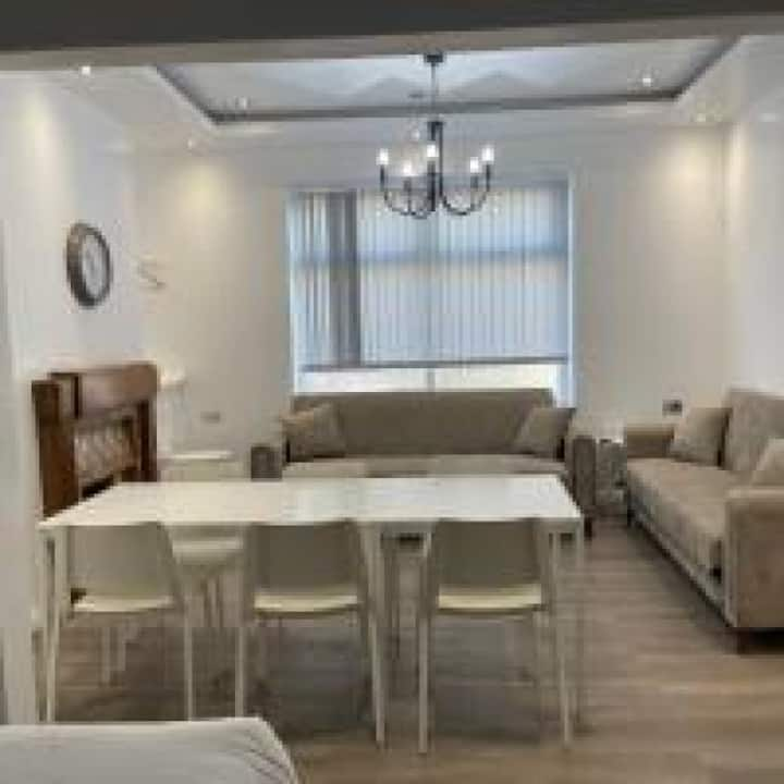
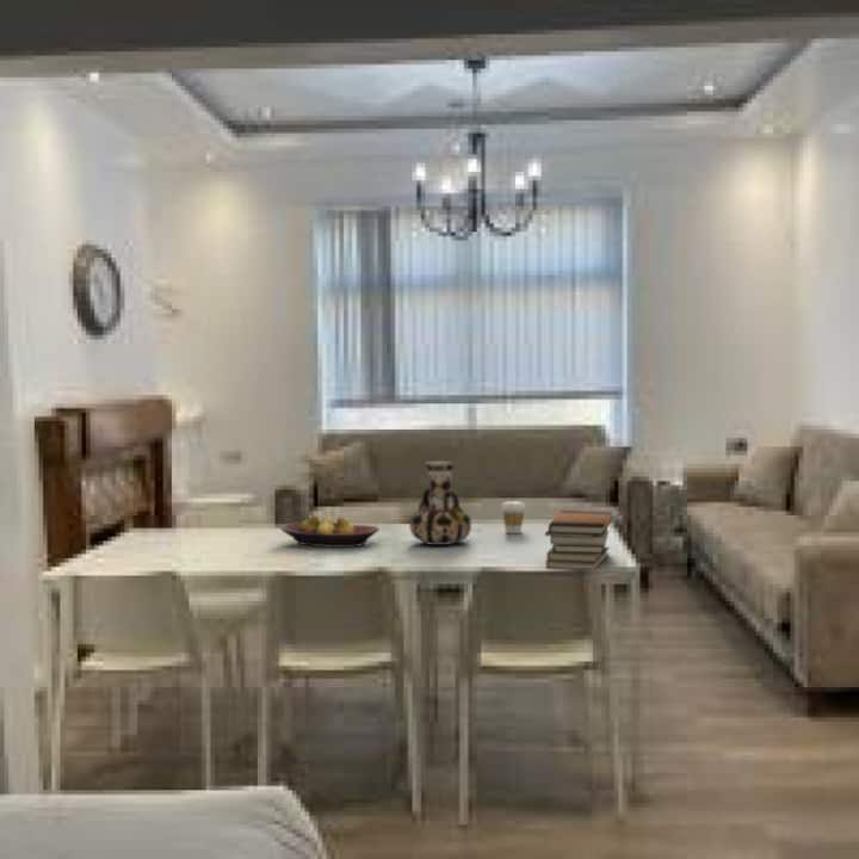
+ coffee cup [501,500,526,534]
+ fruit bowl [279,514,381,549]
+ vase [408,459,472,546]
+ book stack [544,509,614,569]
